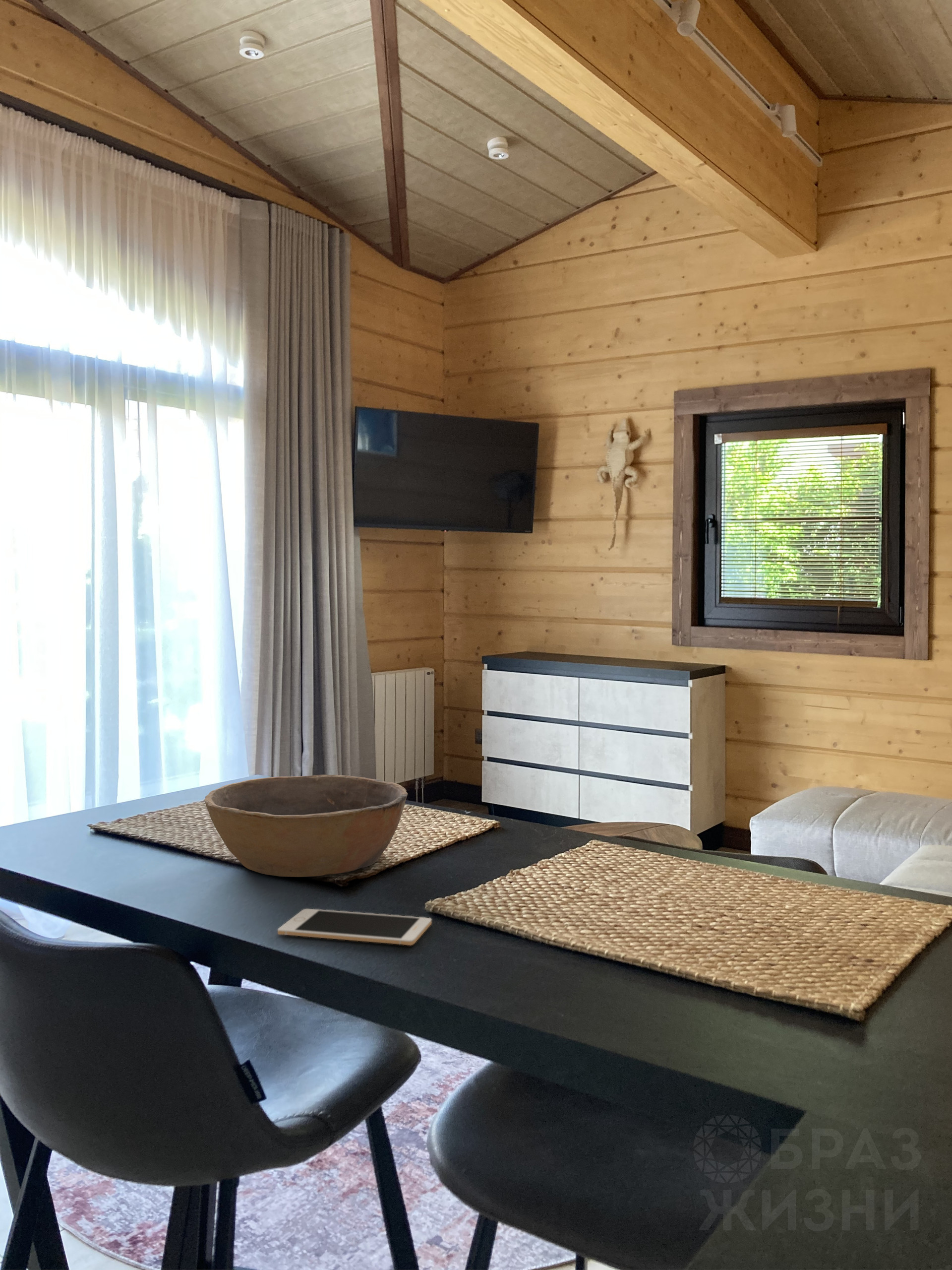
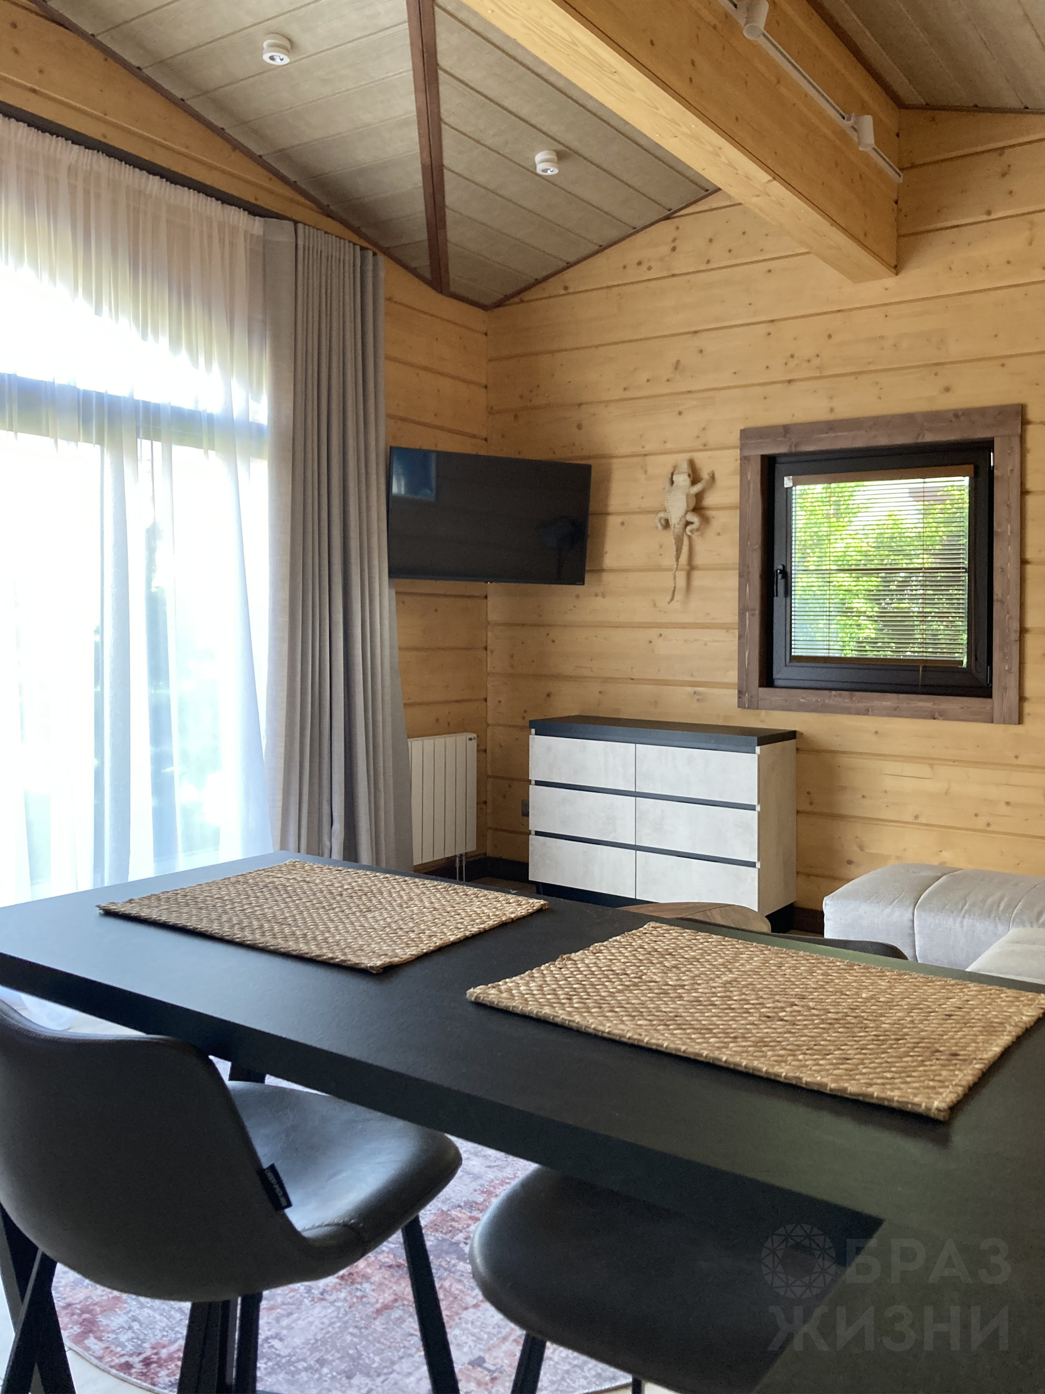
- cell phone [277,908,432,946]
- bowl [204,774,409,878]
